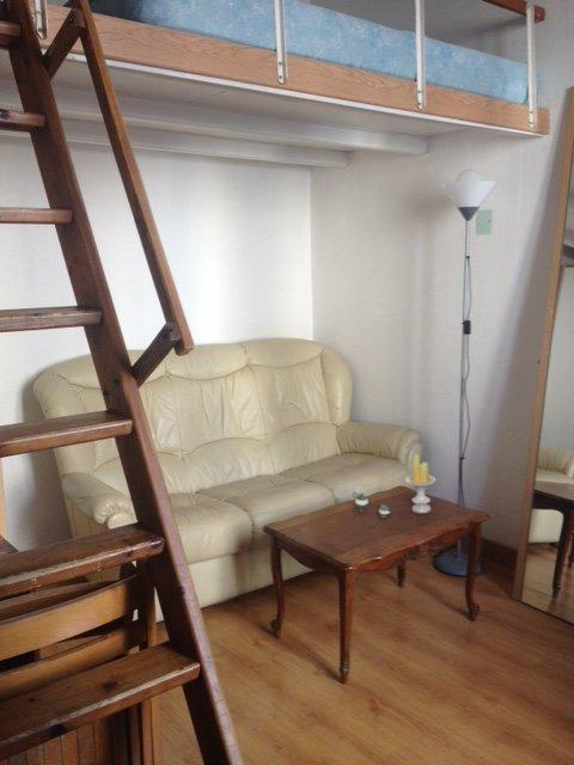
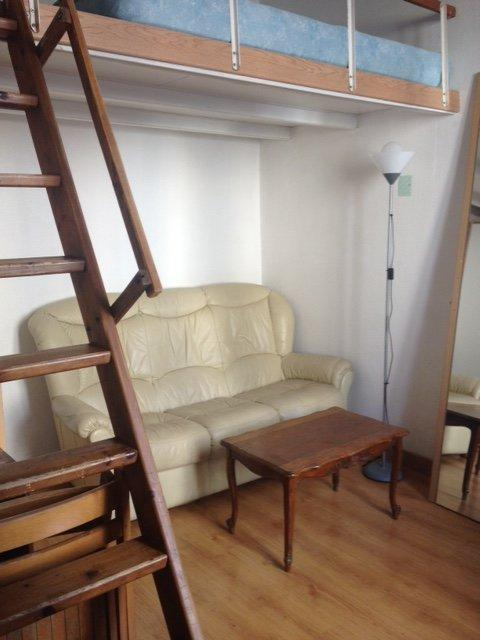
- teapot [352,491,392,519]
- candle [404,453,436,514]
